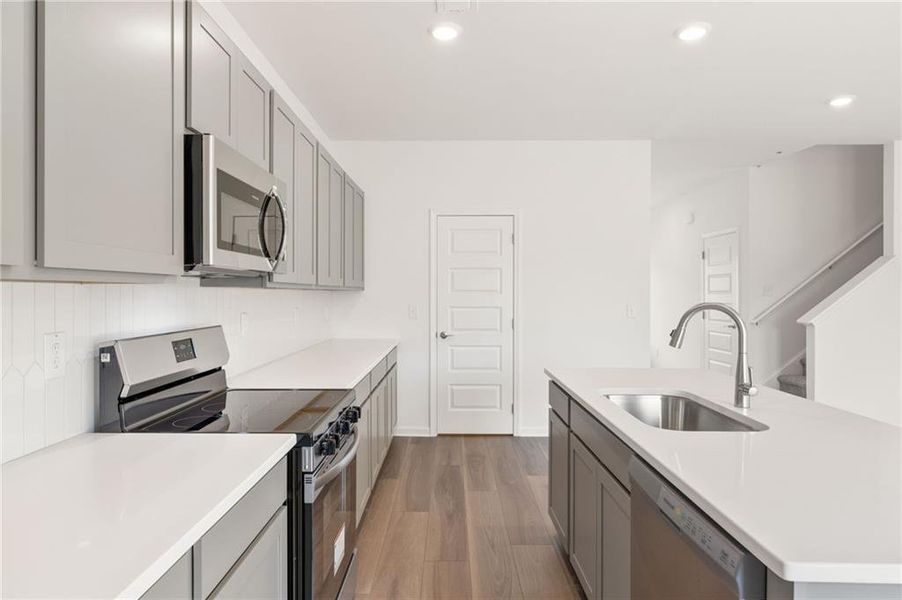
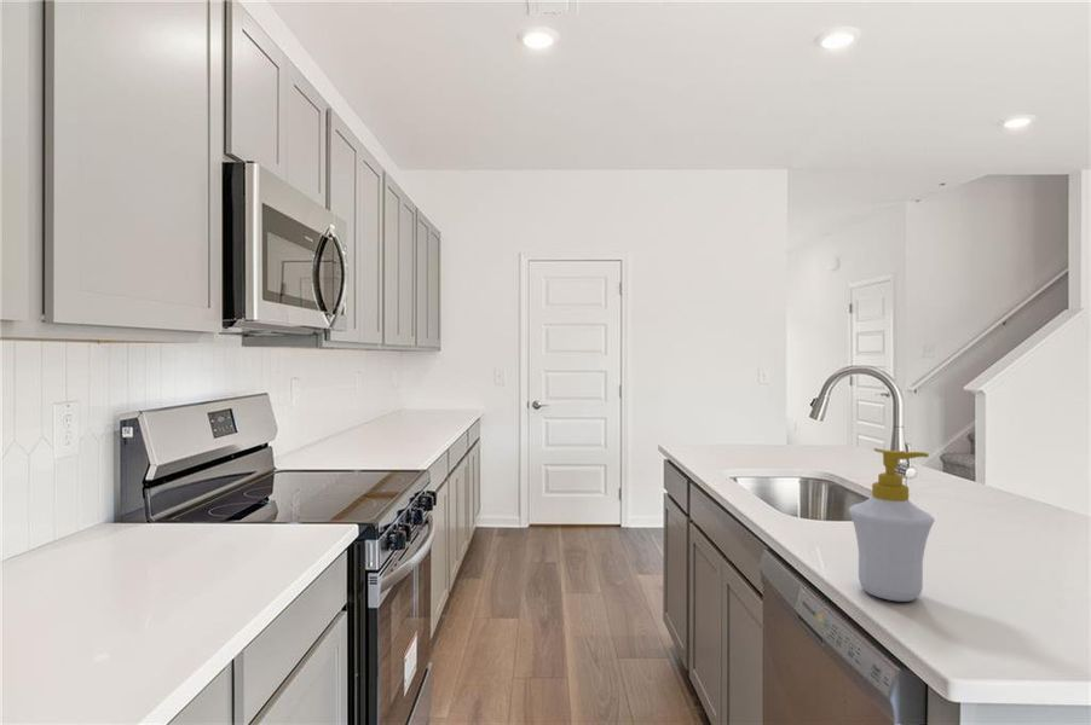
+ soap bottle [848,447,935,602]
